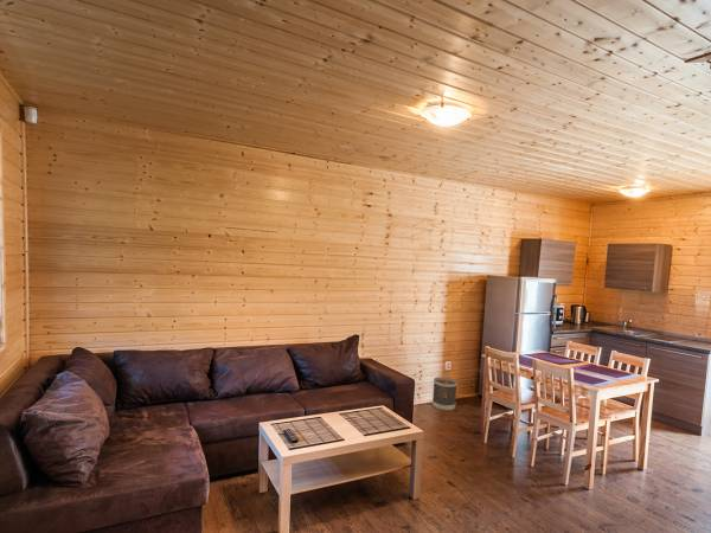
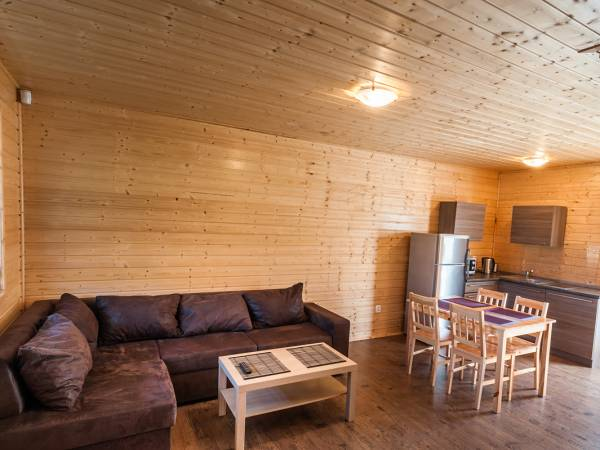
- wastebasket [431,375,459,411]
